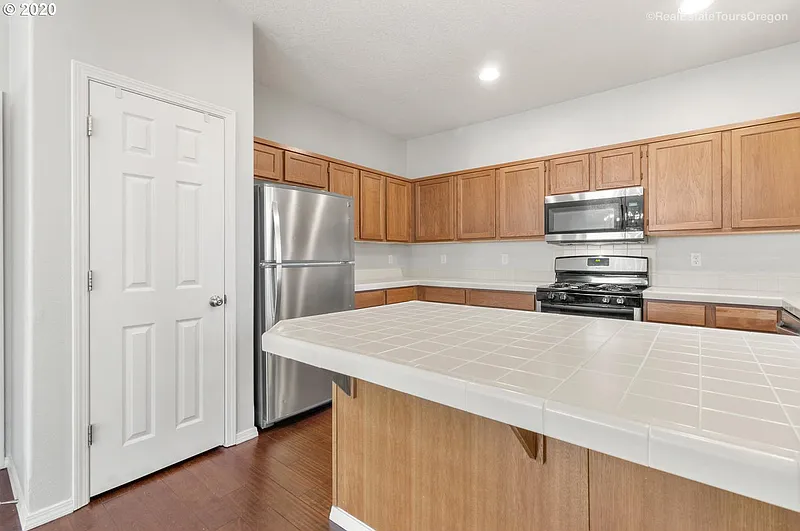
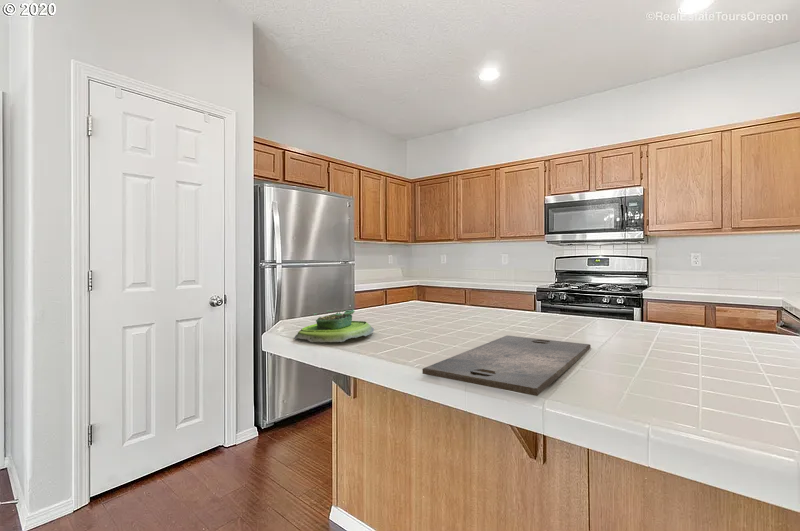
+ plant pot [293,308,375,343]
+ cutting board [421,335,591,397]
